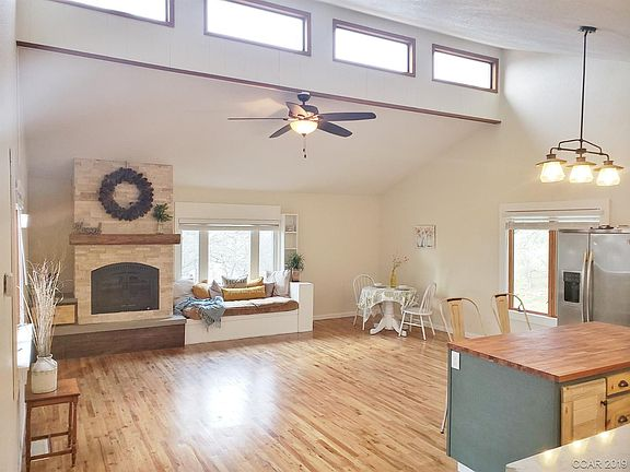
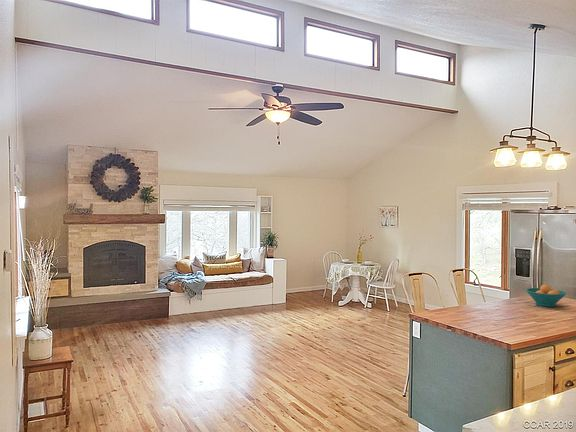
+ fruit bowl [525,284,568,308]
